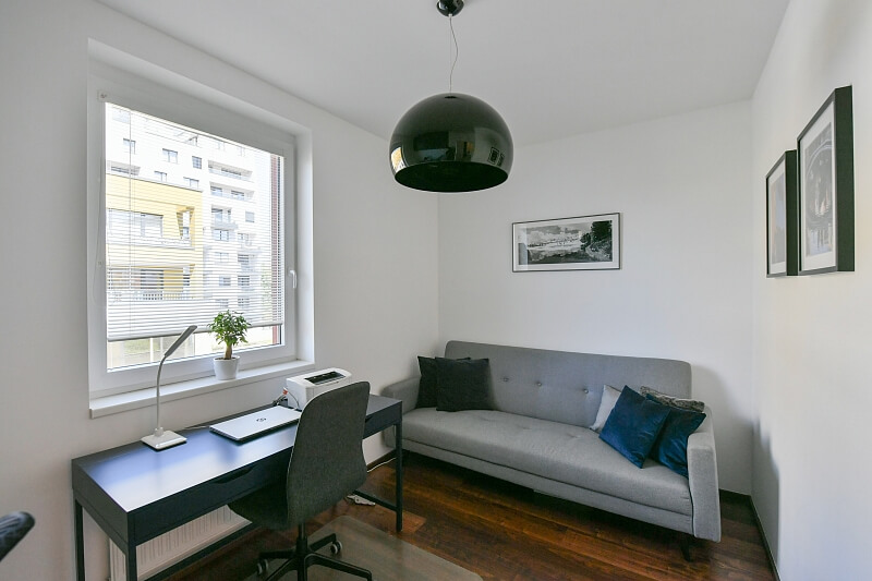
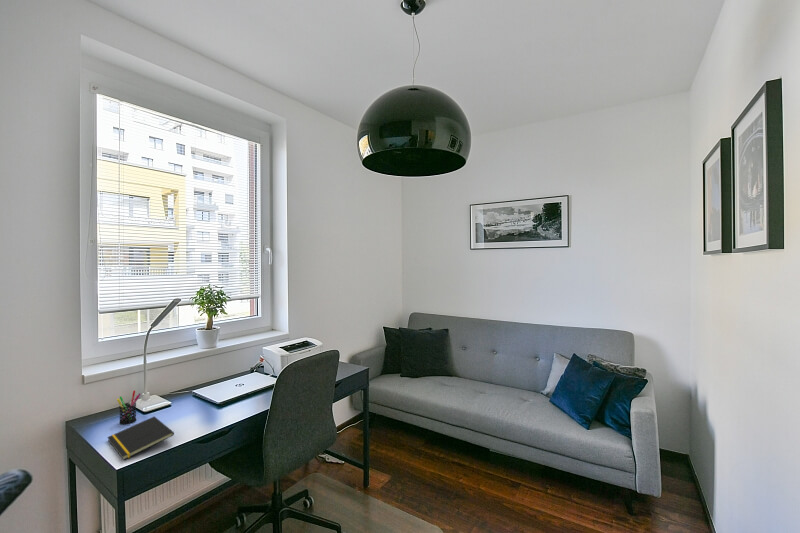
+ pen holder [116,390,141,425]
+ notepad [106,415,175,461]
